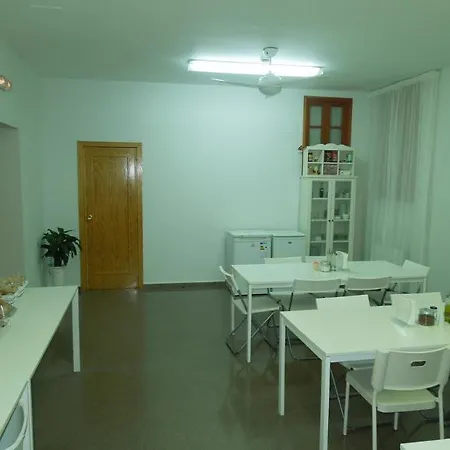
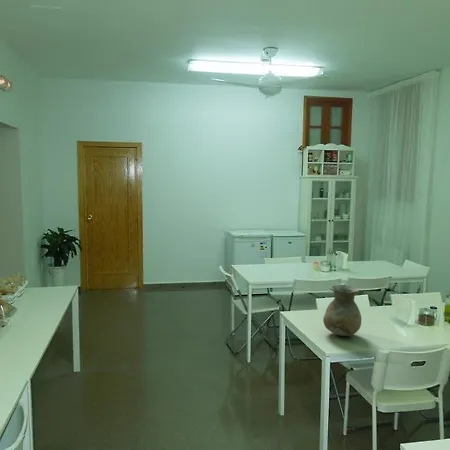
+ vase [322,284,362,337]
